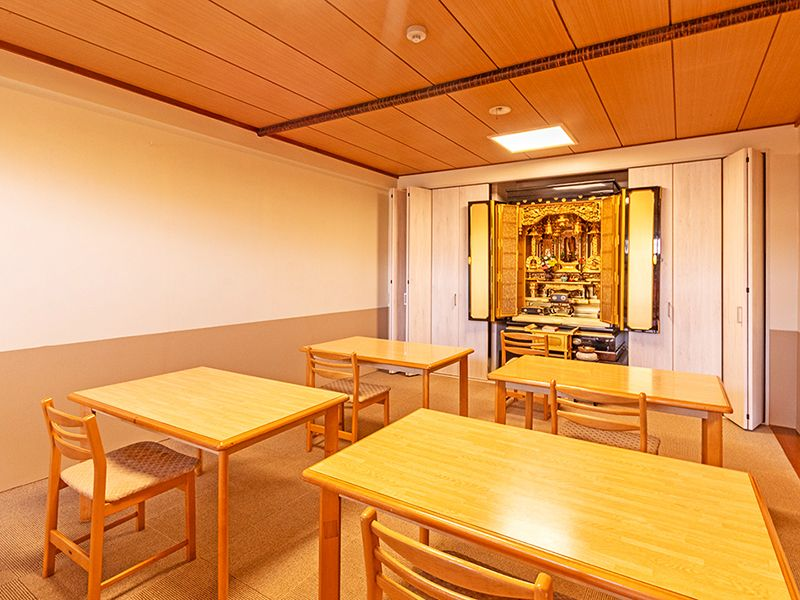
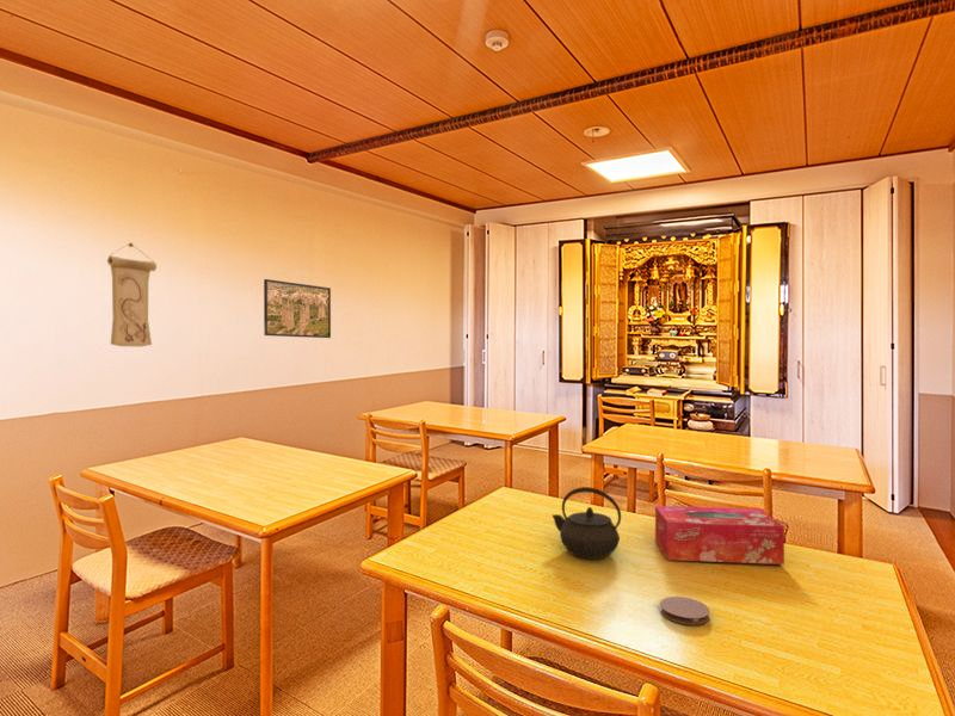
+ coaster [659,595,711,625]
+ tissue box [654,505,785,566]
+ kettle [552,486,622,560]
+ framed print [263,278,332,339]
+ wall scroll [106,242,158,347]
